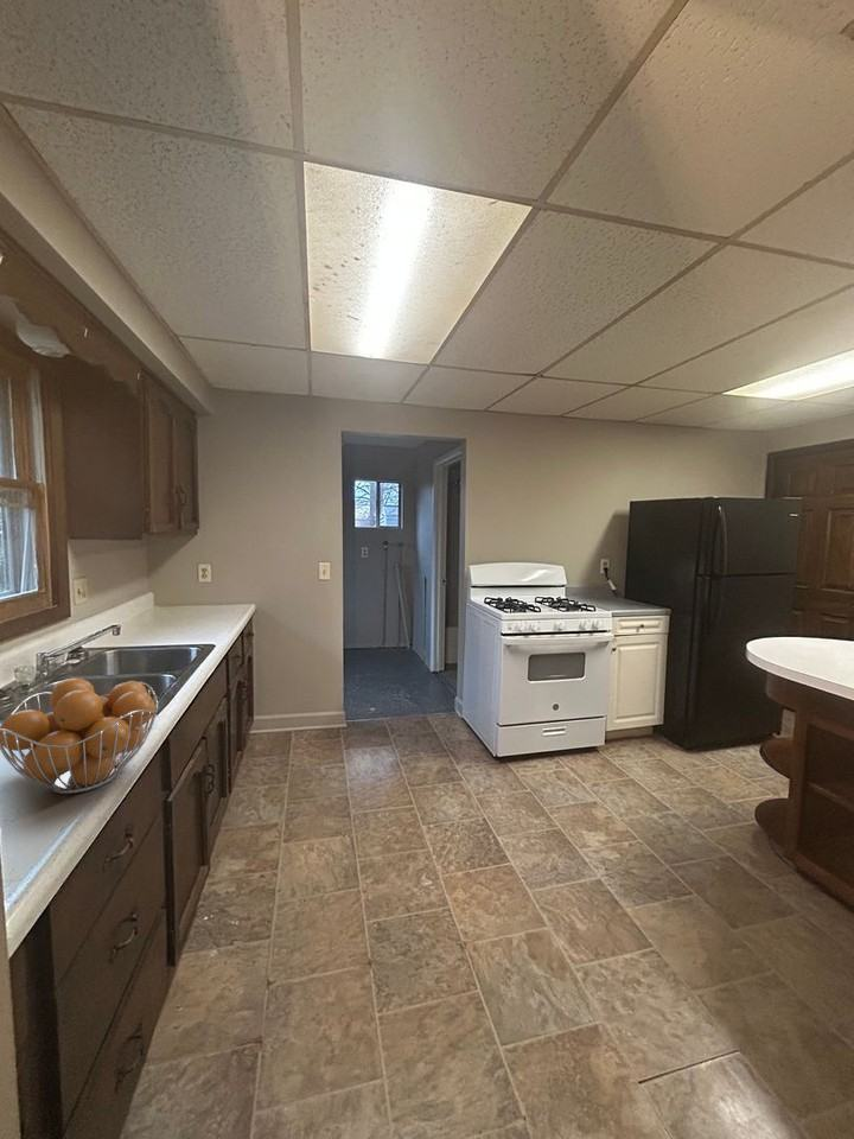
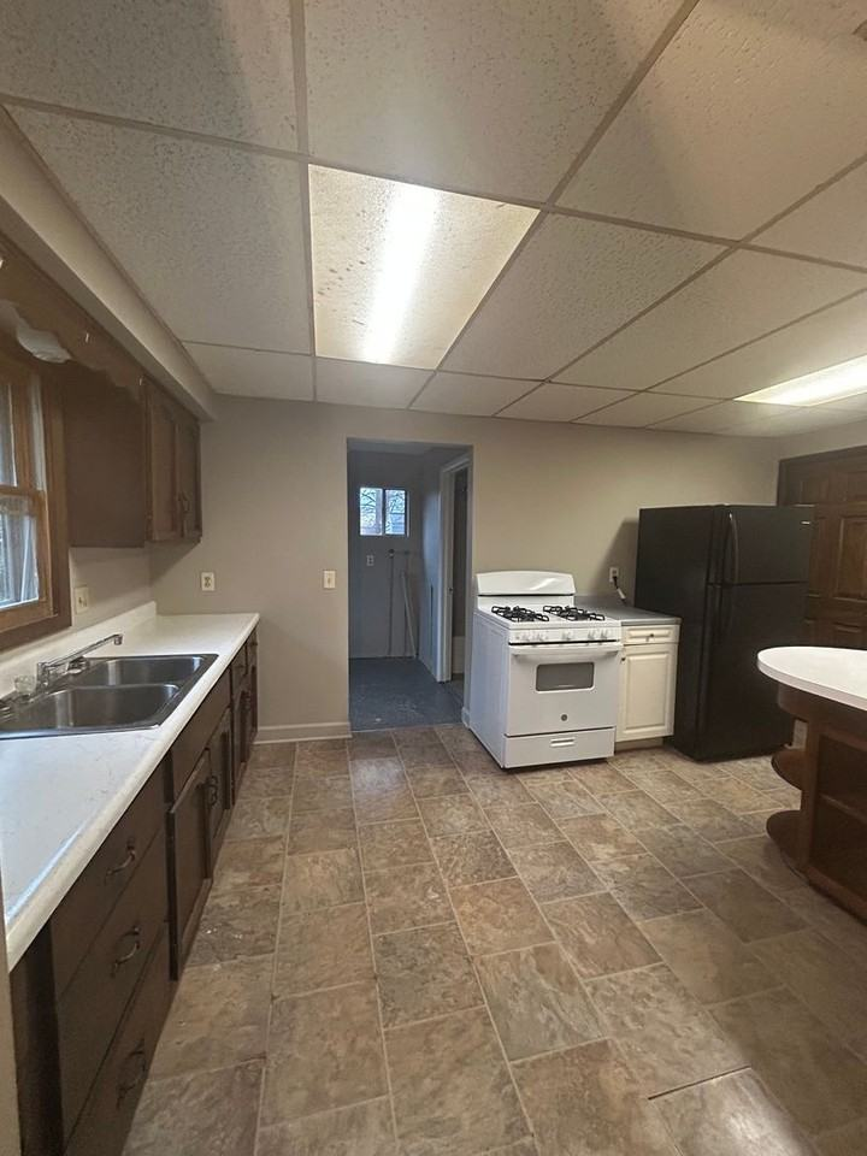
- fruit basket [0,676,159,795]
